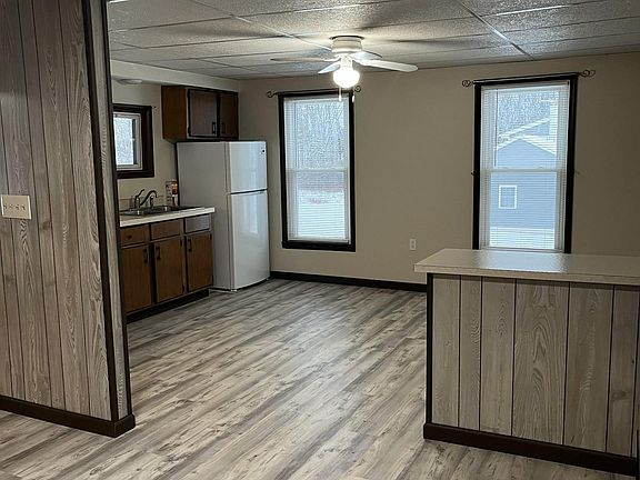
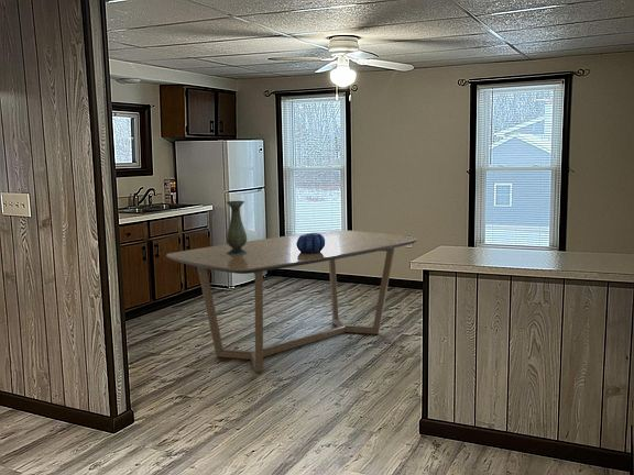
+ decorative bowl [296,232,326,253]
+ dining table [165,229,419,374]
+ vase [226,200,248,255]
